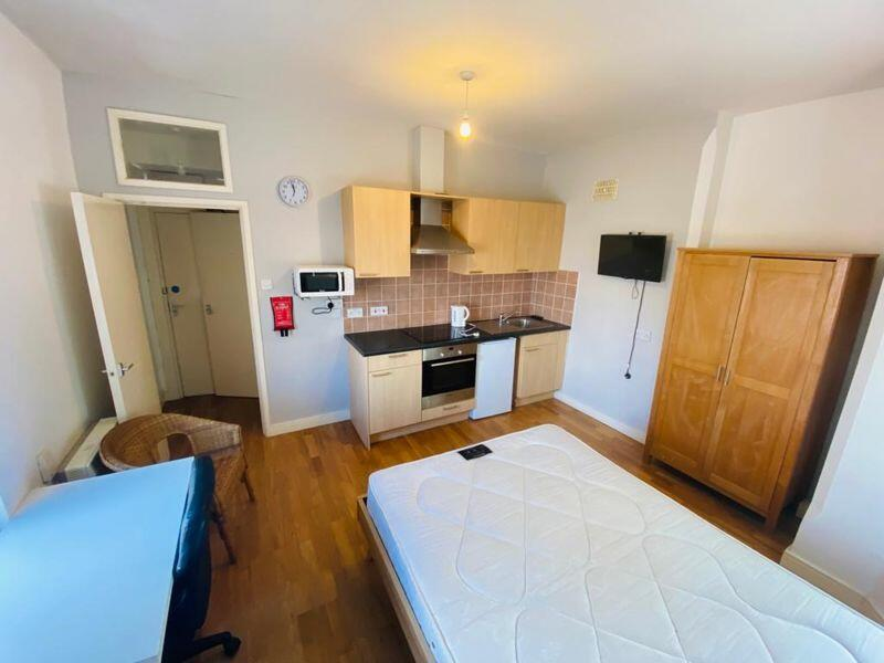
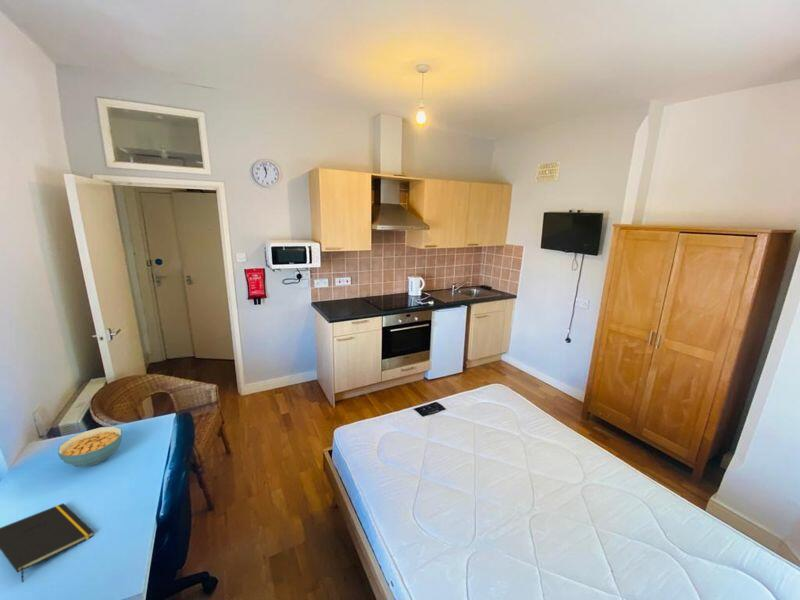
+ notepad [0,502,95,583]
+ cereal bowl [57,425,123,468]
